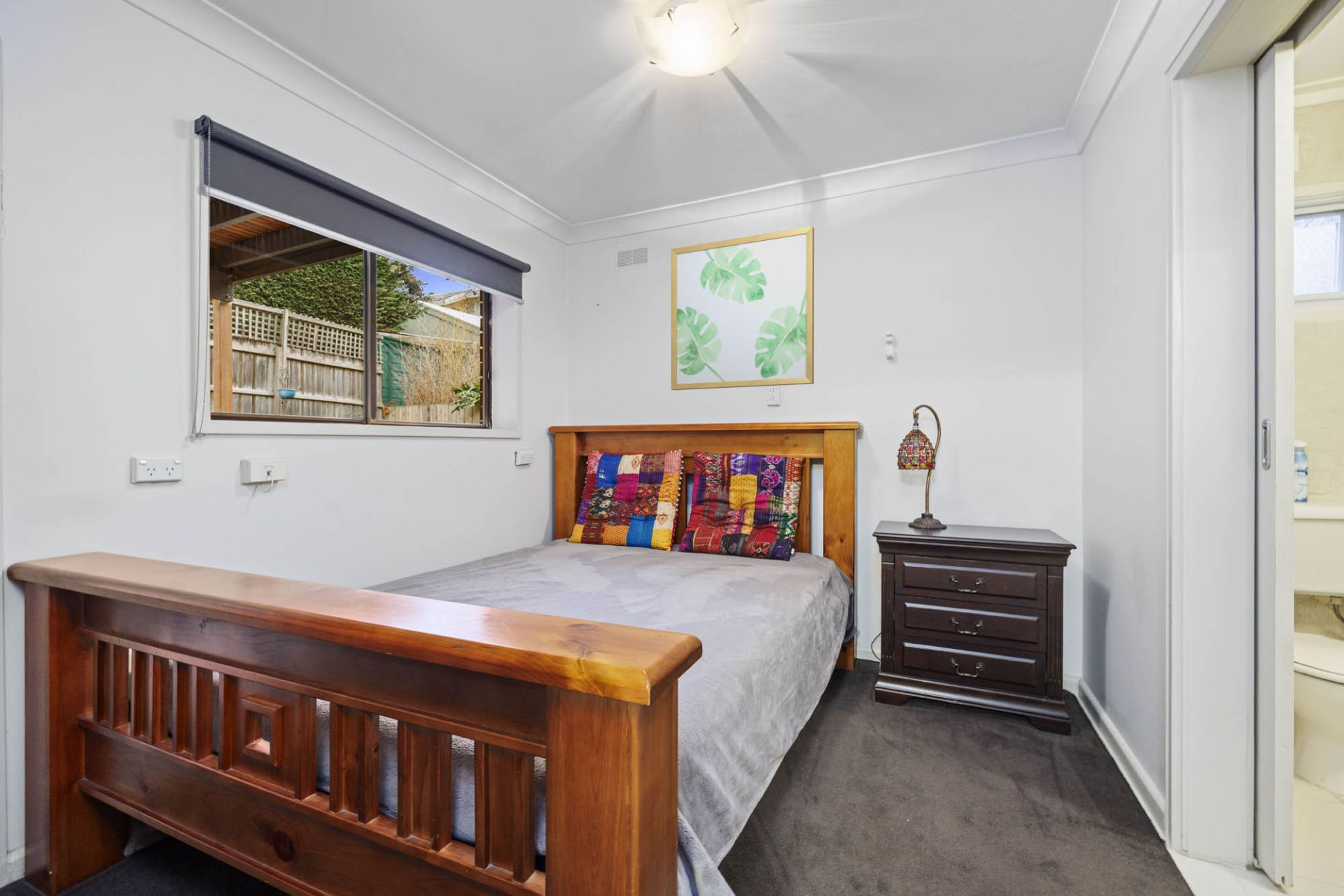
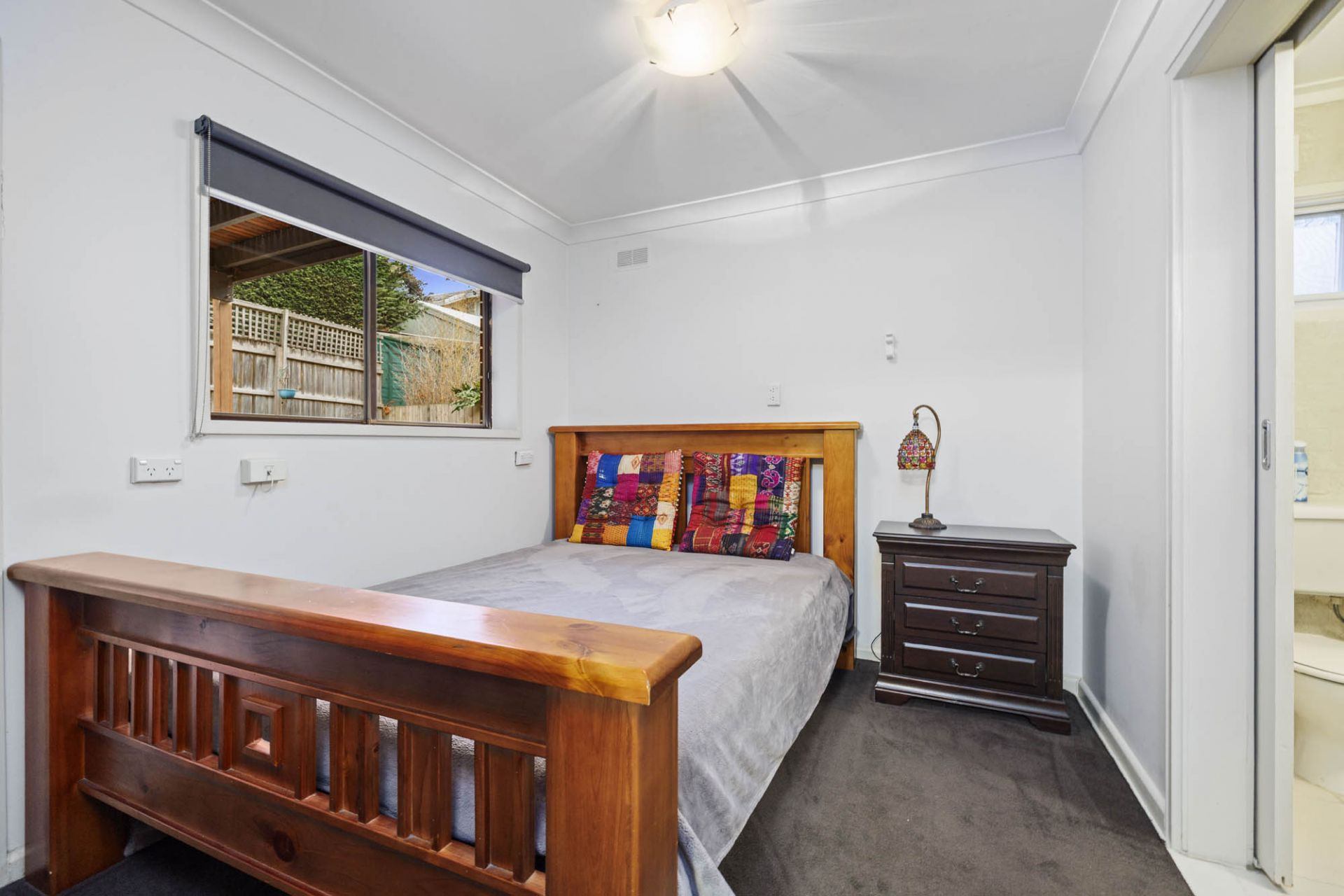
- wall art [671,225,815,391]
